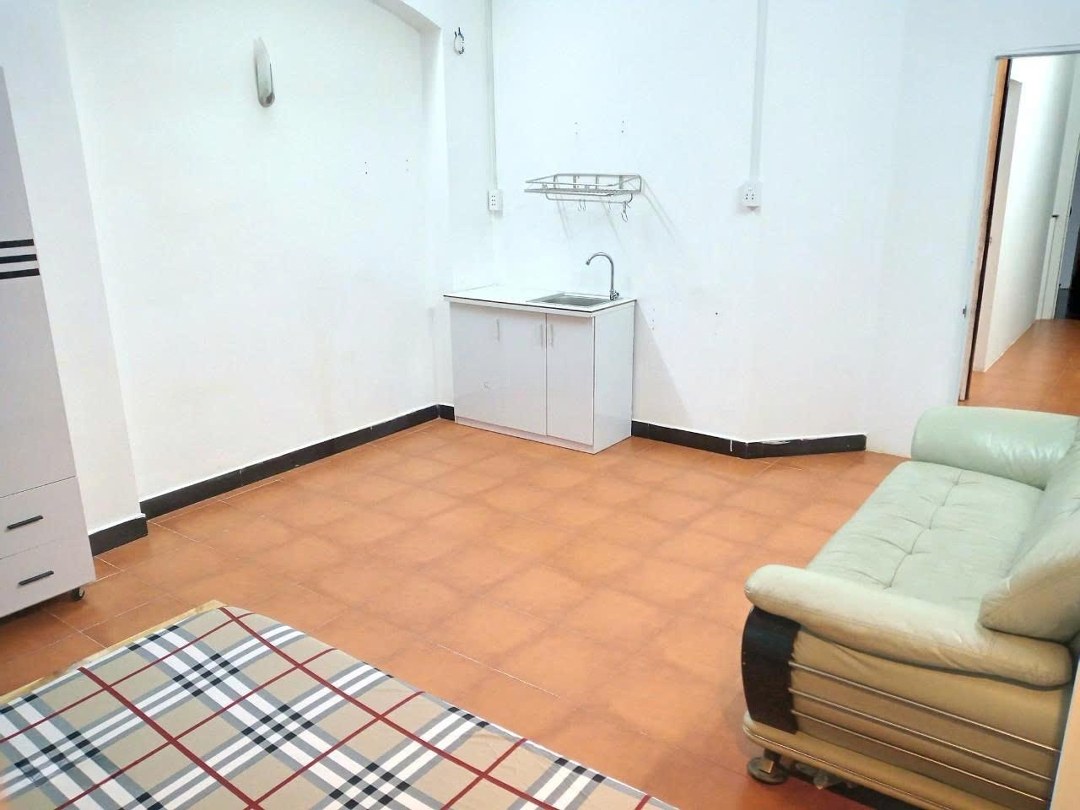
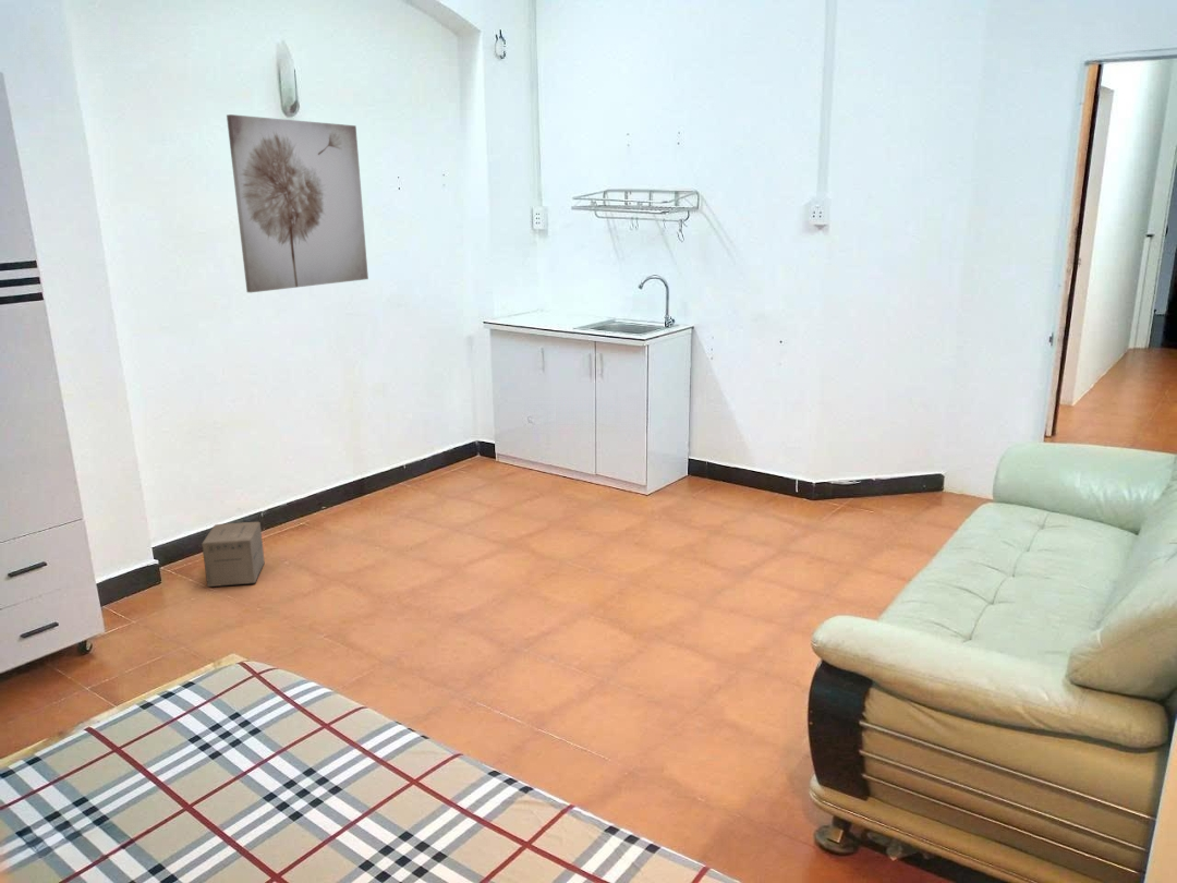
+ cardboard box [201,521,266,588]
+ wall art [226,113,369,293]
